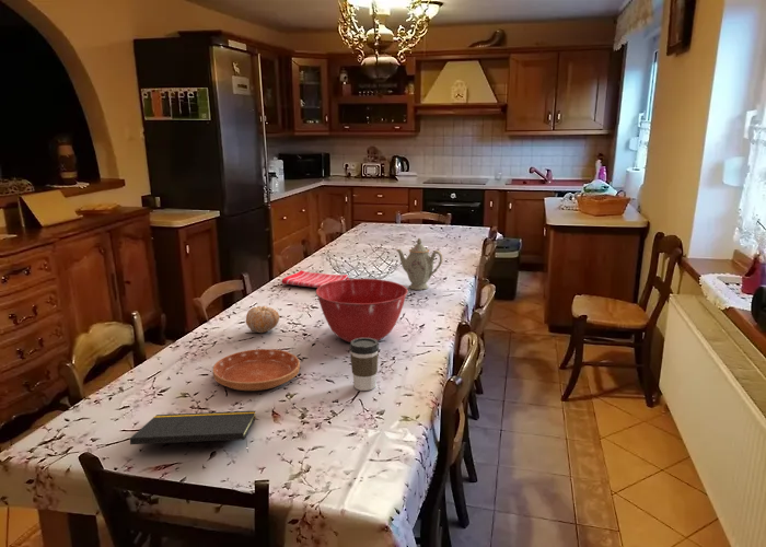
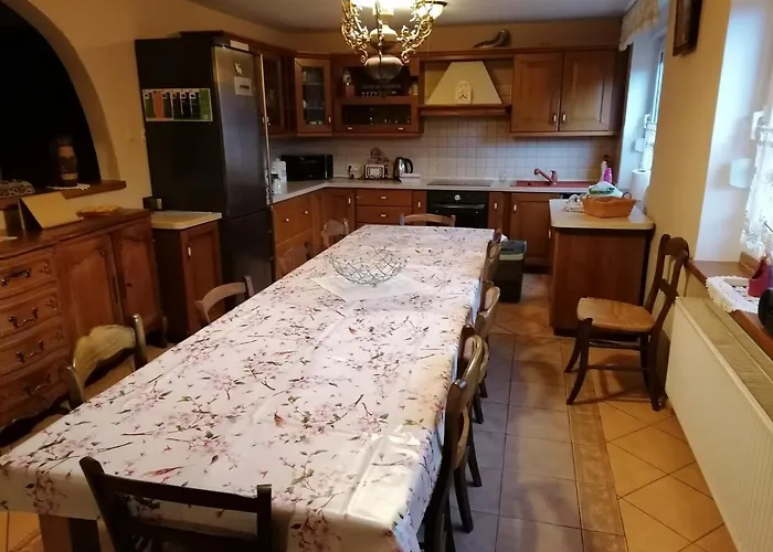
- saucer [212,348,301,392]
- chinaware [395,237,443,291]
- mixing bowl [315,278,408,344]
- coffee cup [348,338,380,392]
- dish towel [281,269,350,289]
- notepad [129,409,257,453]
- fruit [245,305,280,334]
